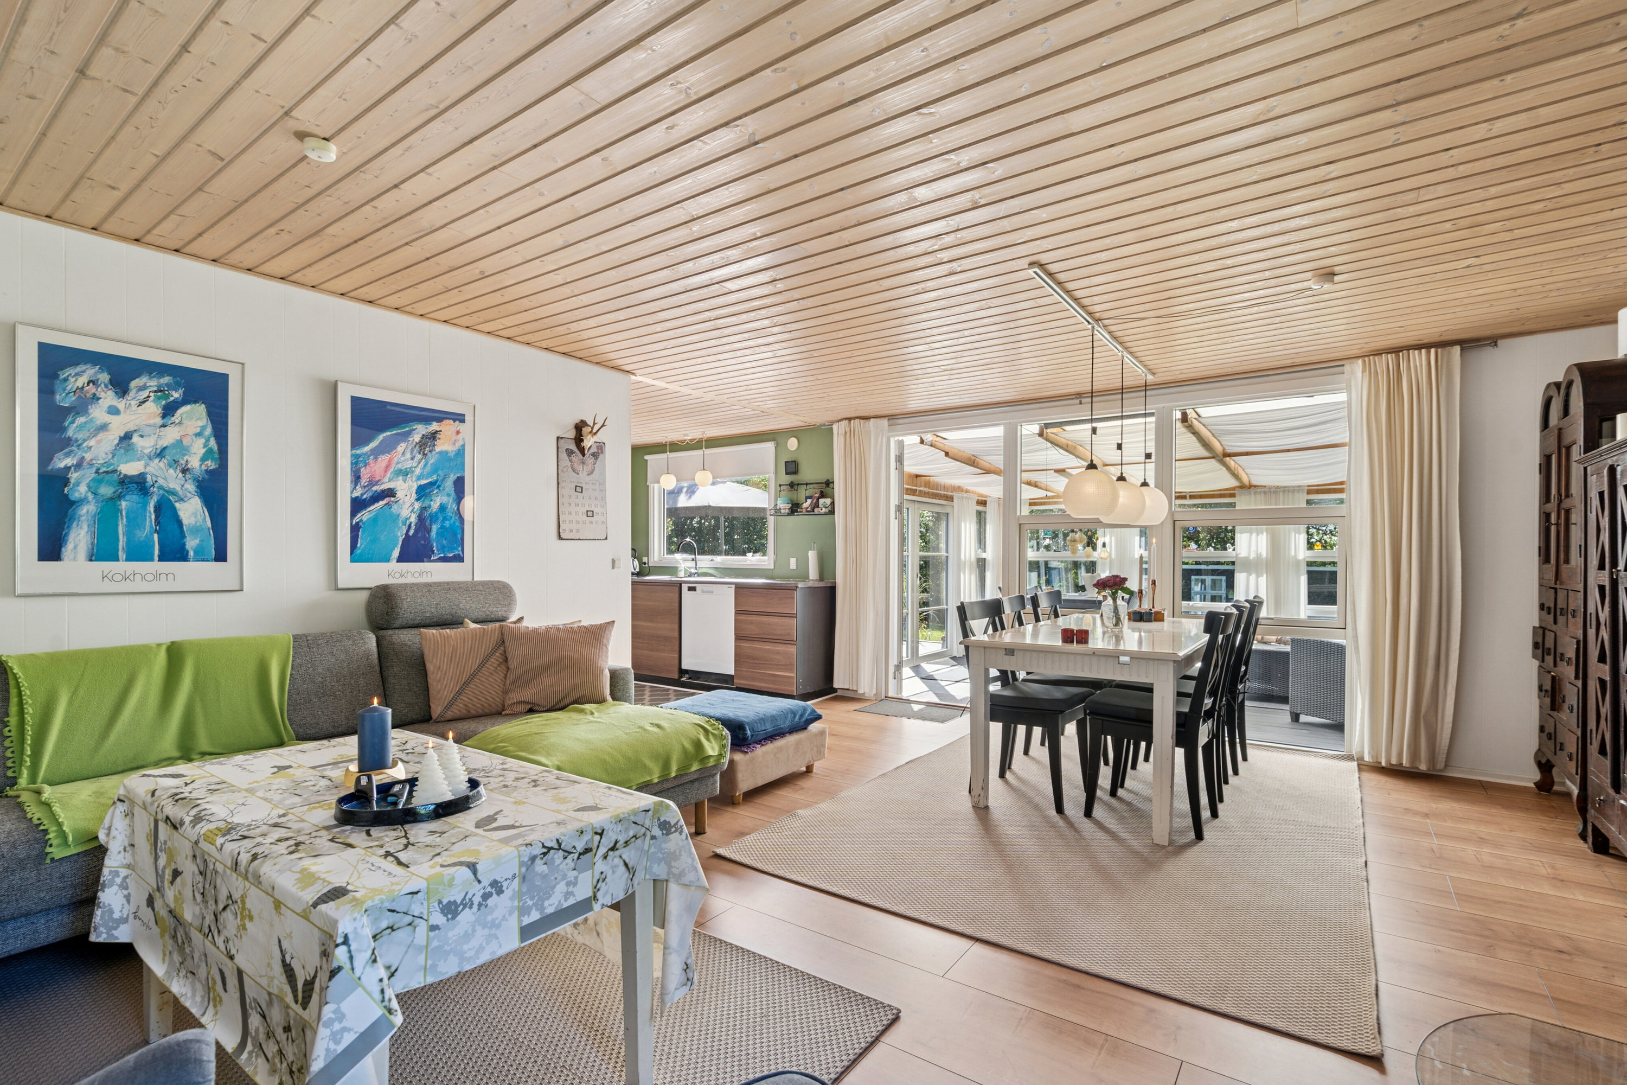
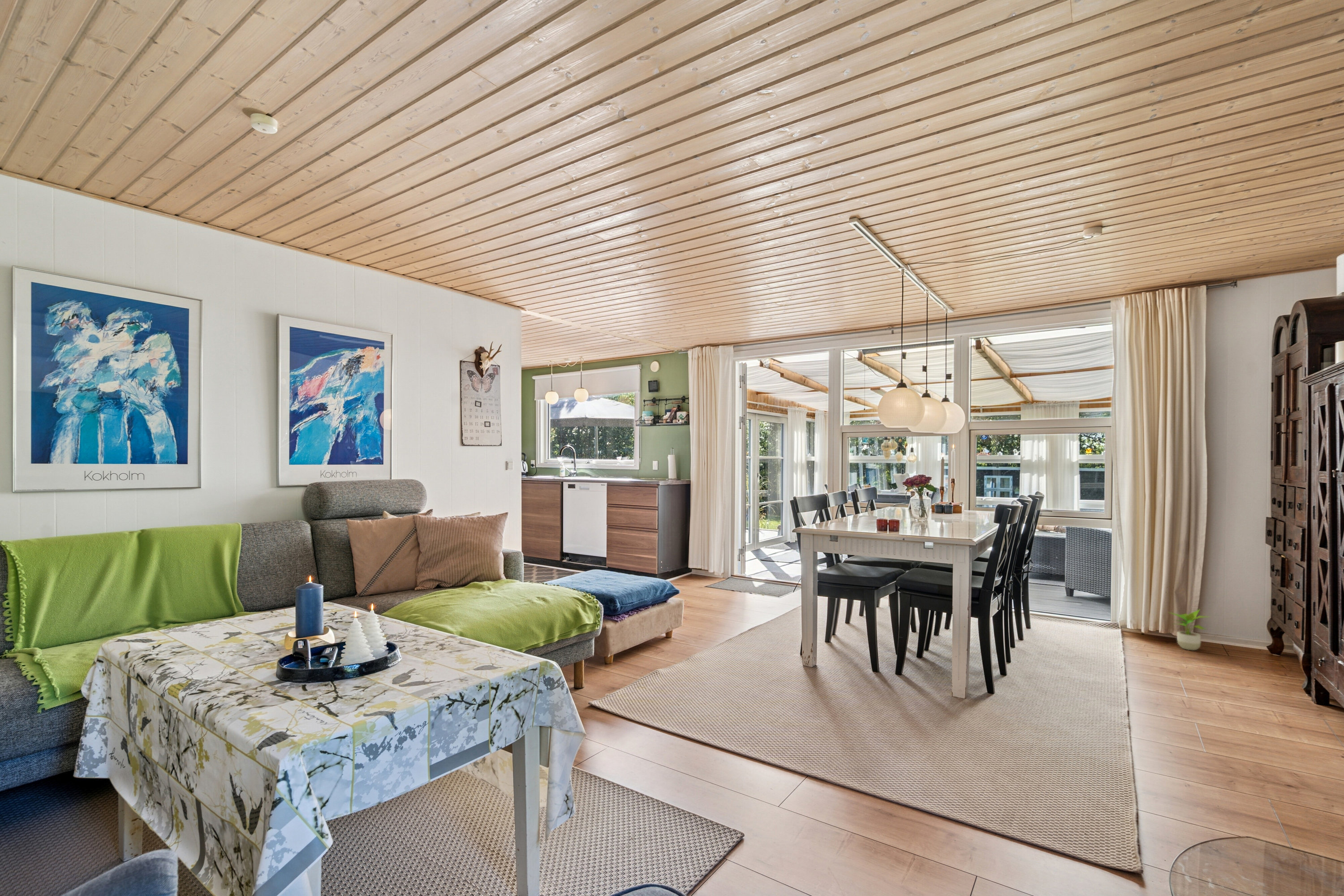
+ potted plant [1167,609,1212,651]
